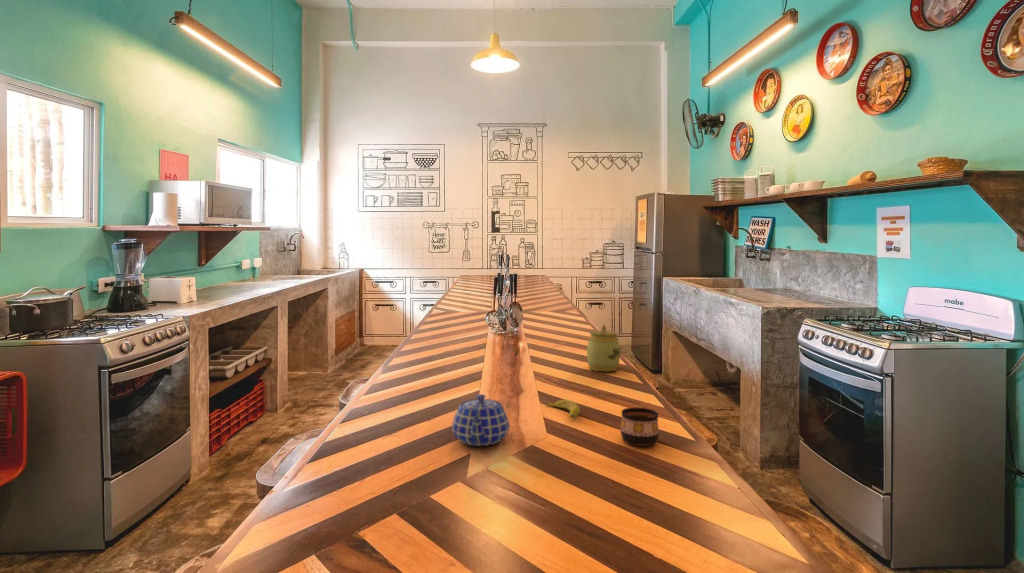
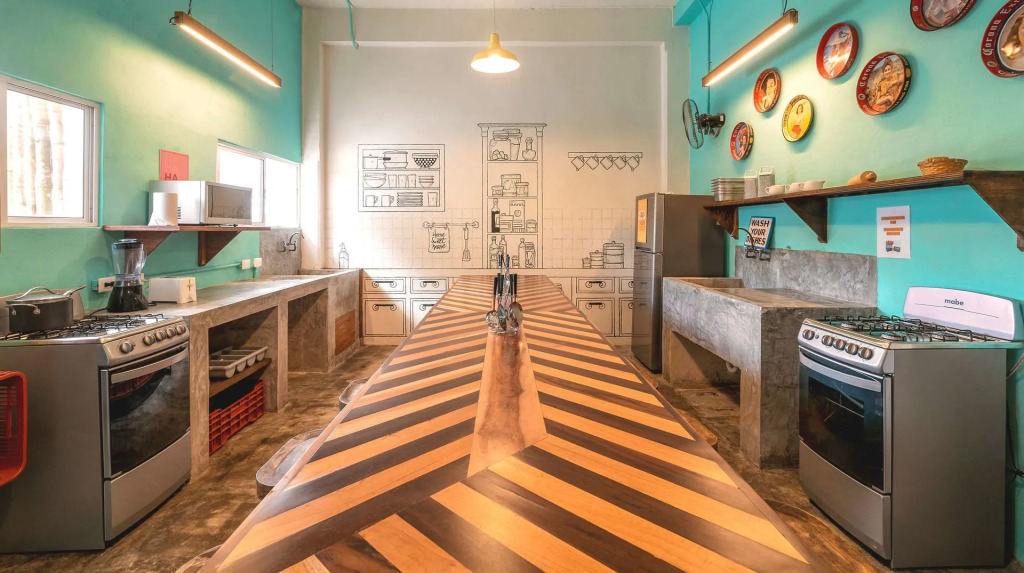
- jar [586,324,622,373]
- banana [544,399,581,418]
- teapot [451,393,511,447]
- cup [620,407,660,447]
